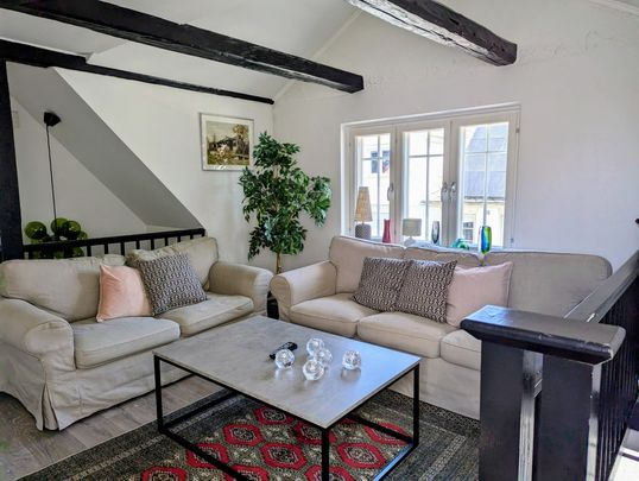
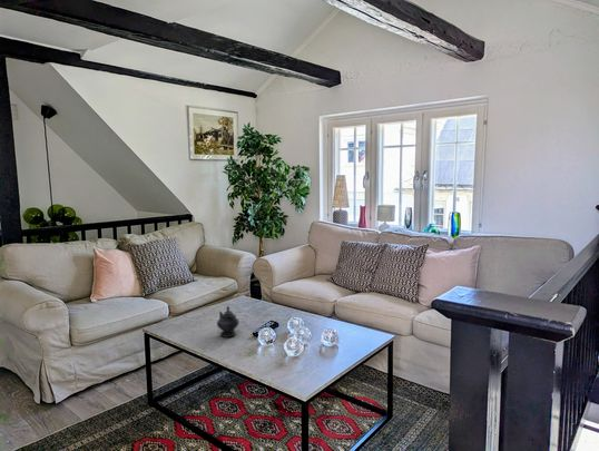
+ teapot [216,305,240,337]
